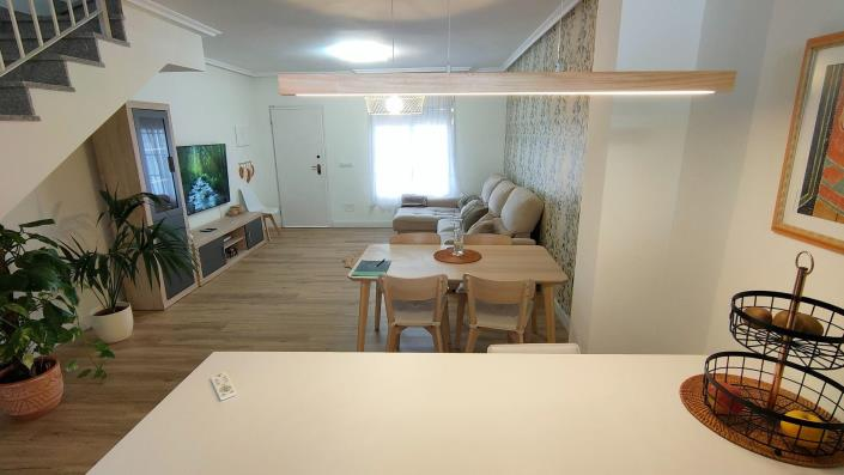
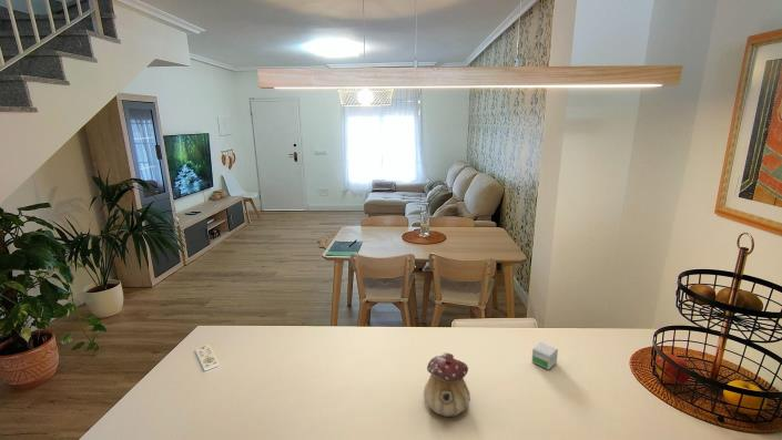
+ teapot [423,352,471,418]
+ small box [530,341,559,370]
